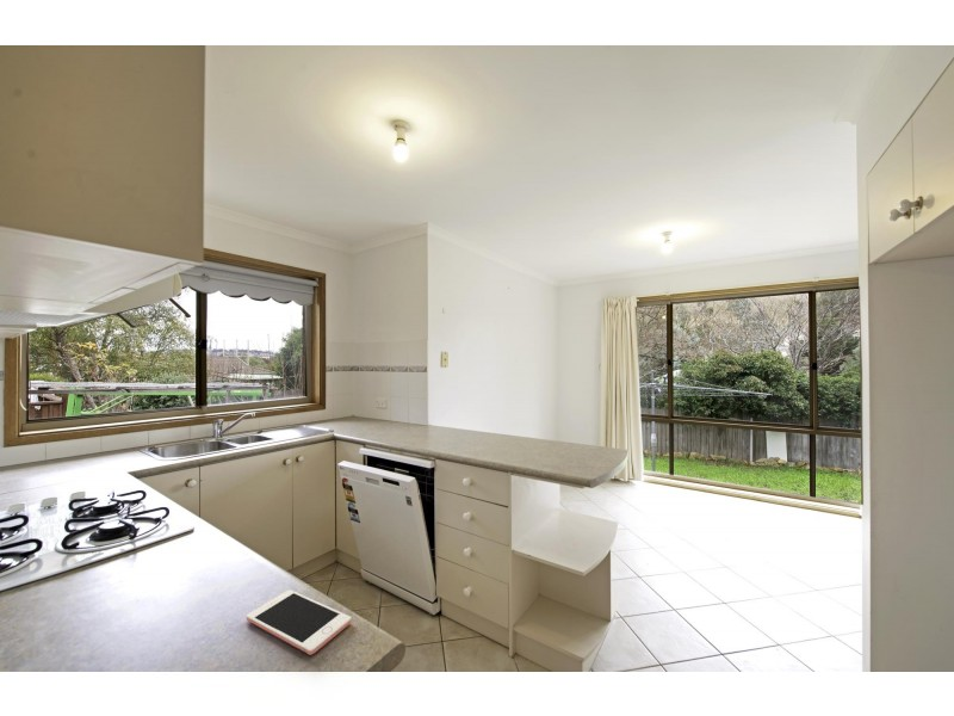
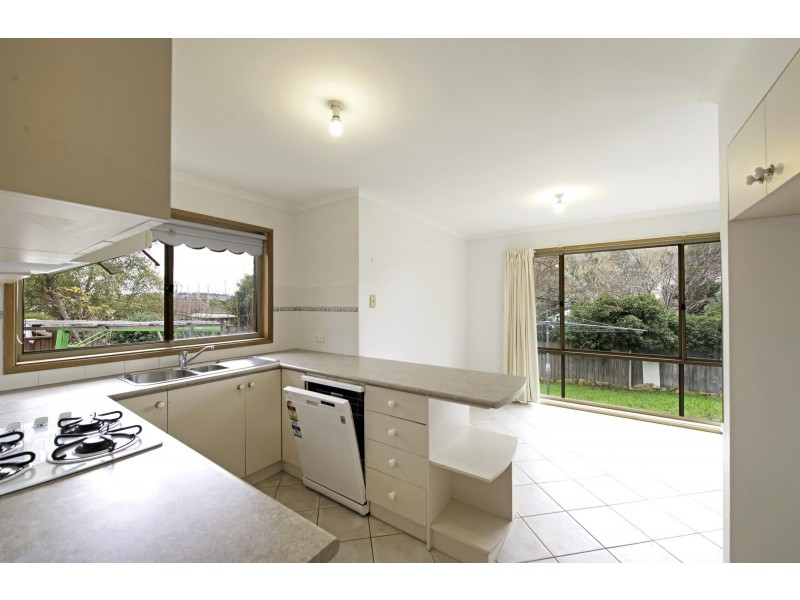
- cell phone [246,590,352,656]
